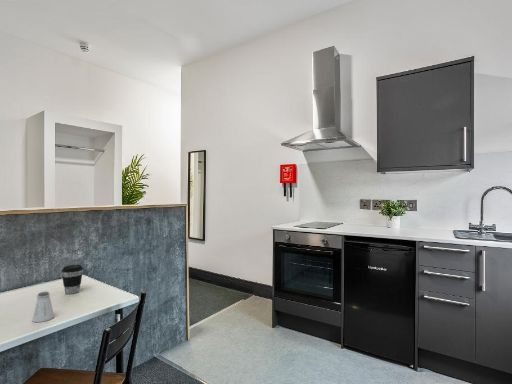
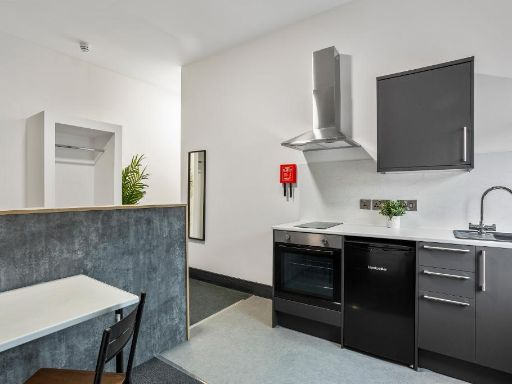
- coffee cup [61,264,84,295]
- saltshaker [31,291,55,323]
